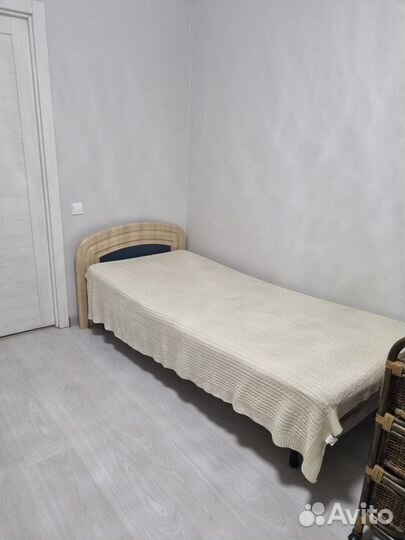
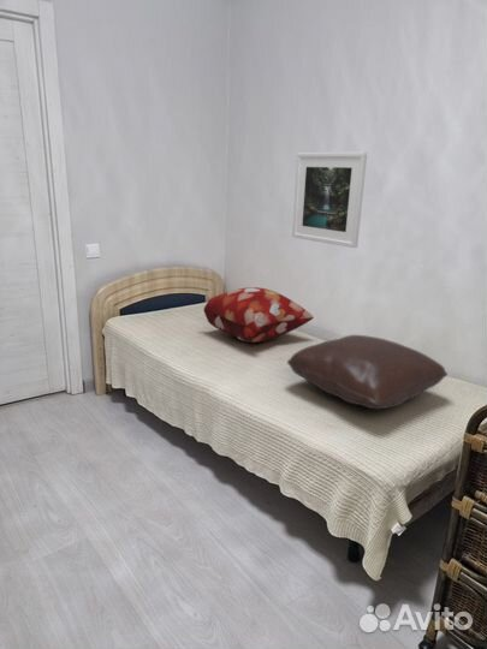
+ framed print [291,151,368,249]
+ pillow [286,334,449,410]
+ decorative pillow [203,286,315,344]
